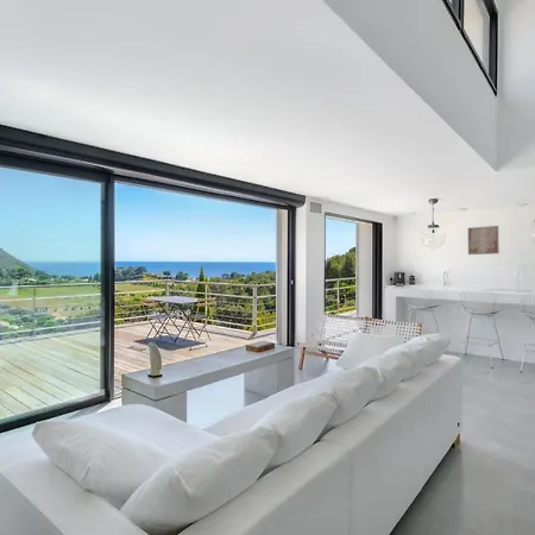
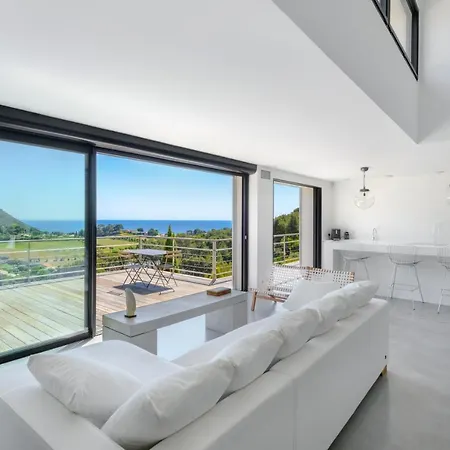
- wall art [467,225,501,256]
